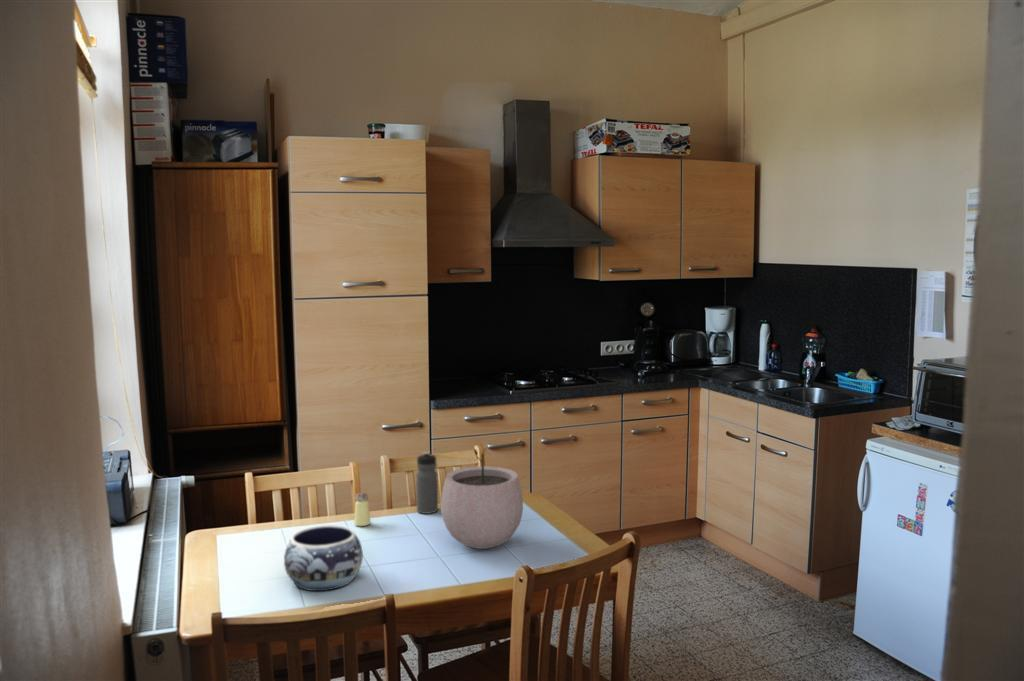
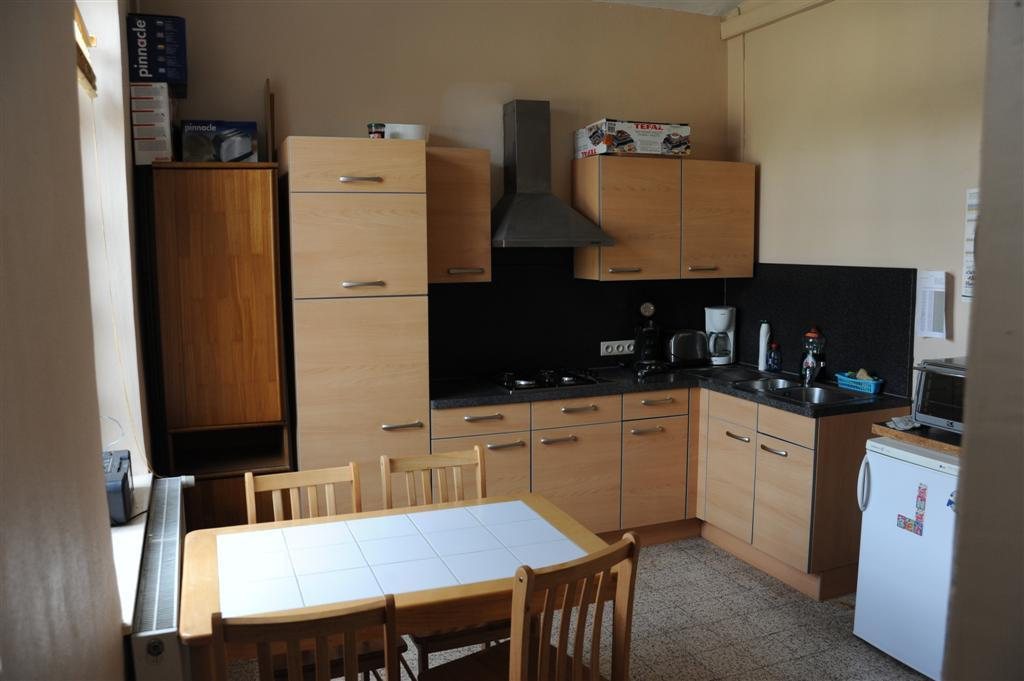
- plant pot [440,446,524,550]
- saltshaker [353,492,371,527]
- decorative bowl [283,524,364,592]
- water bottle [415,451,439,515]
